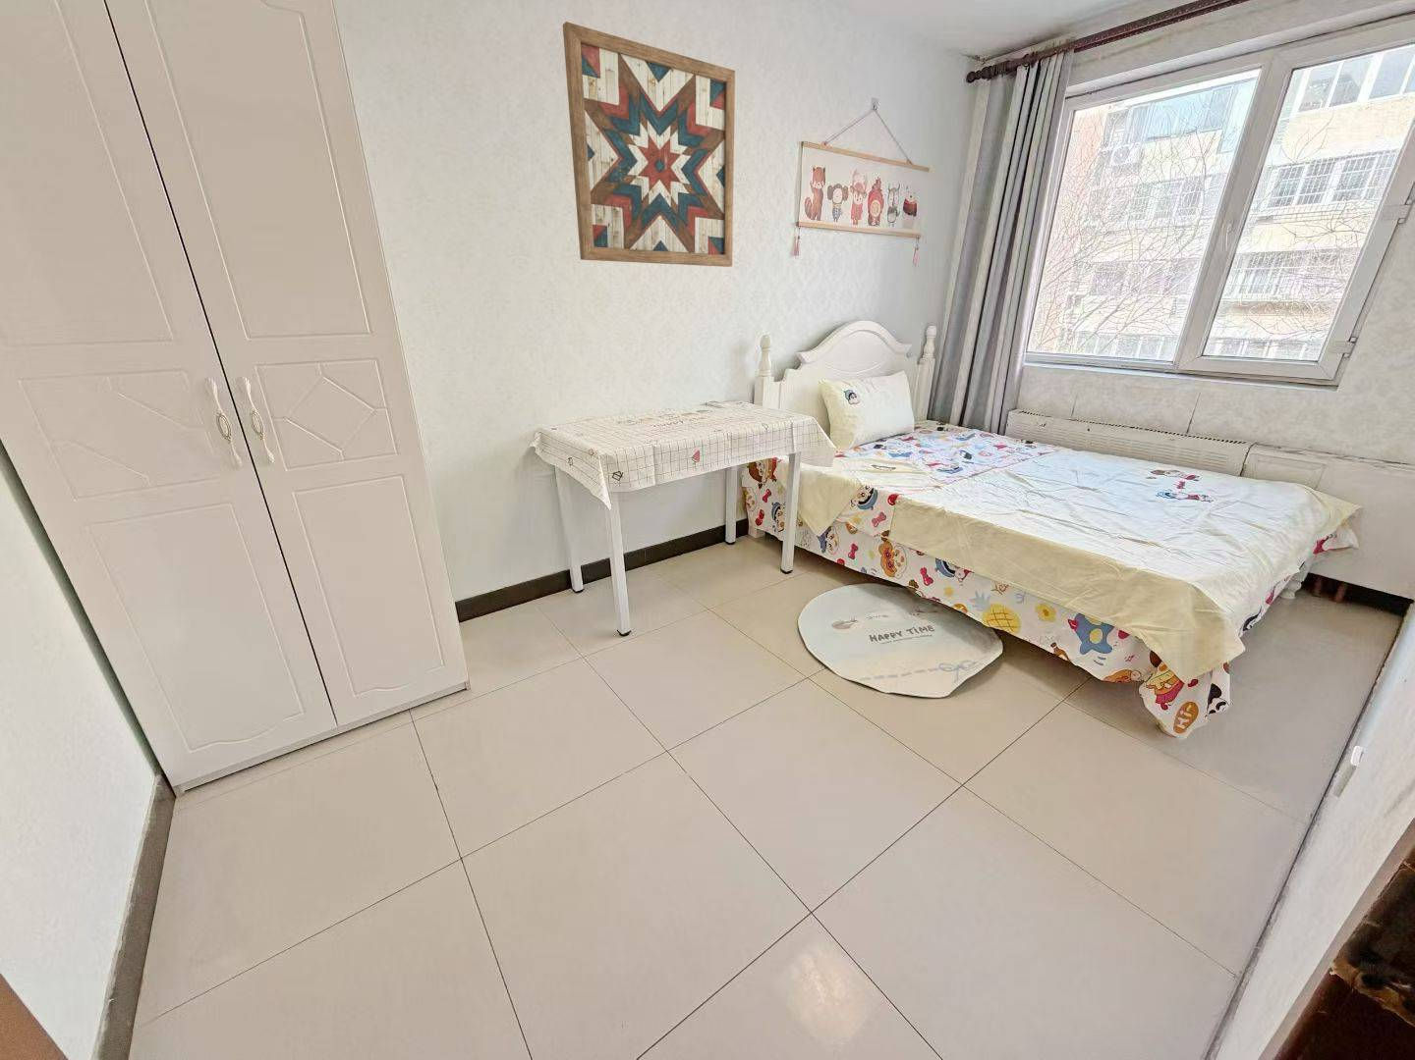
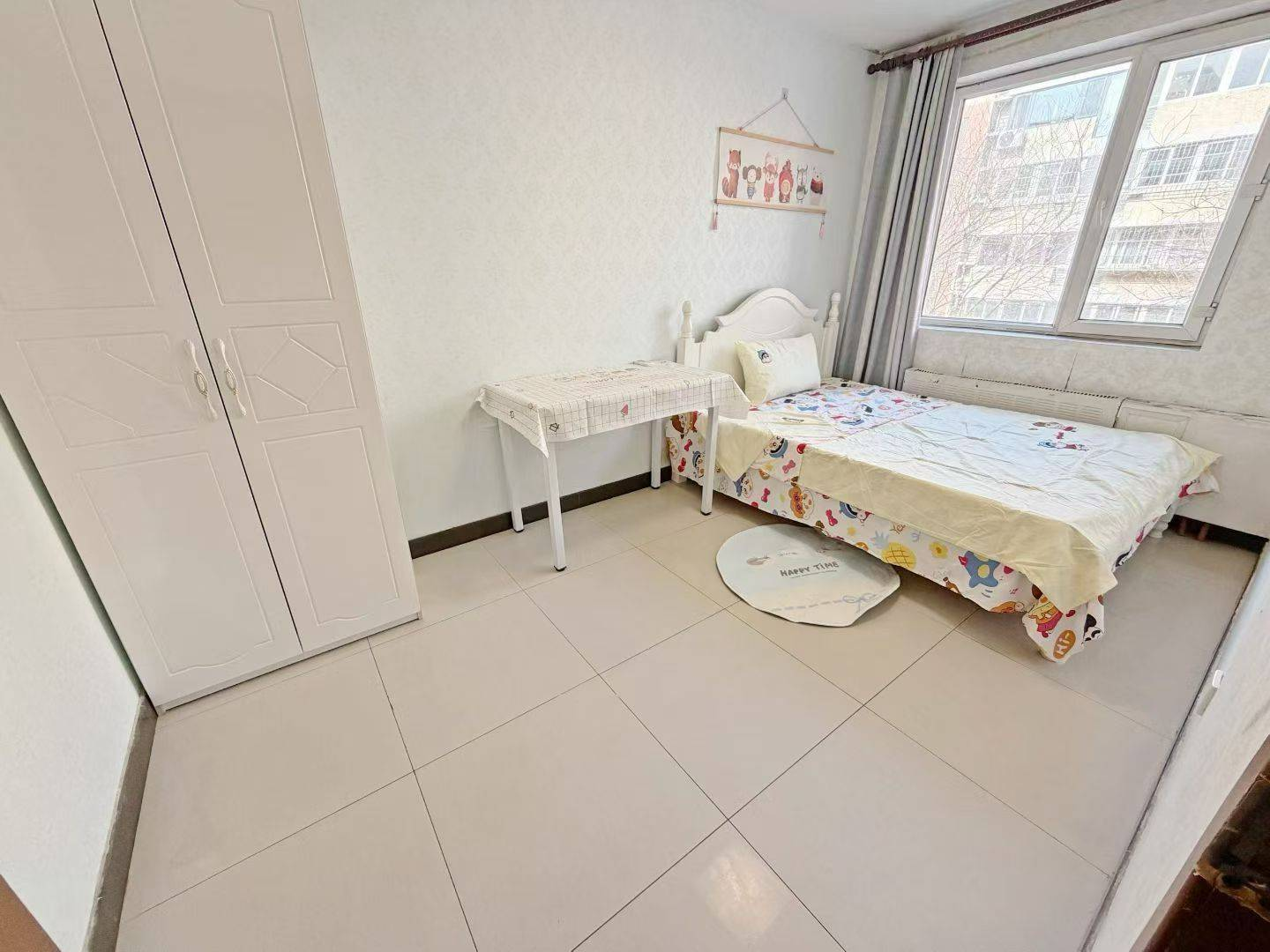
- wall art [562,21,736,268]
